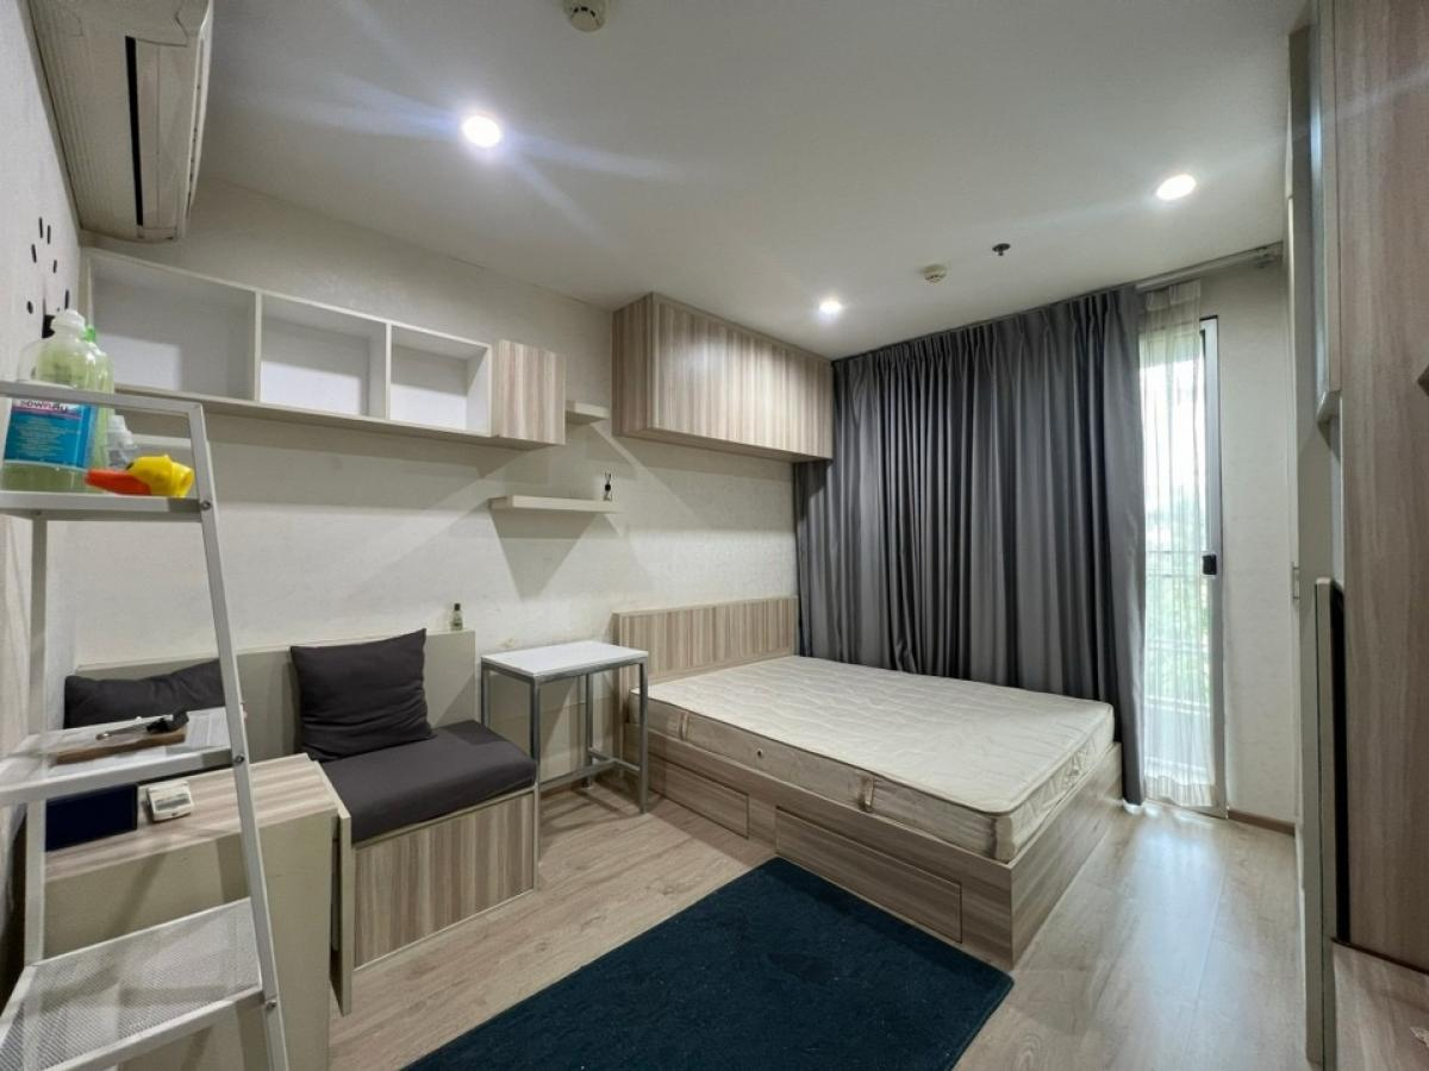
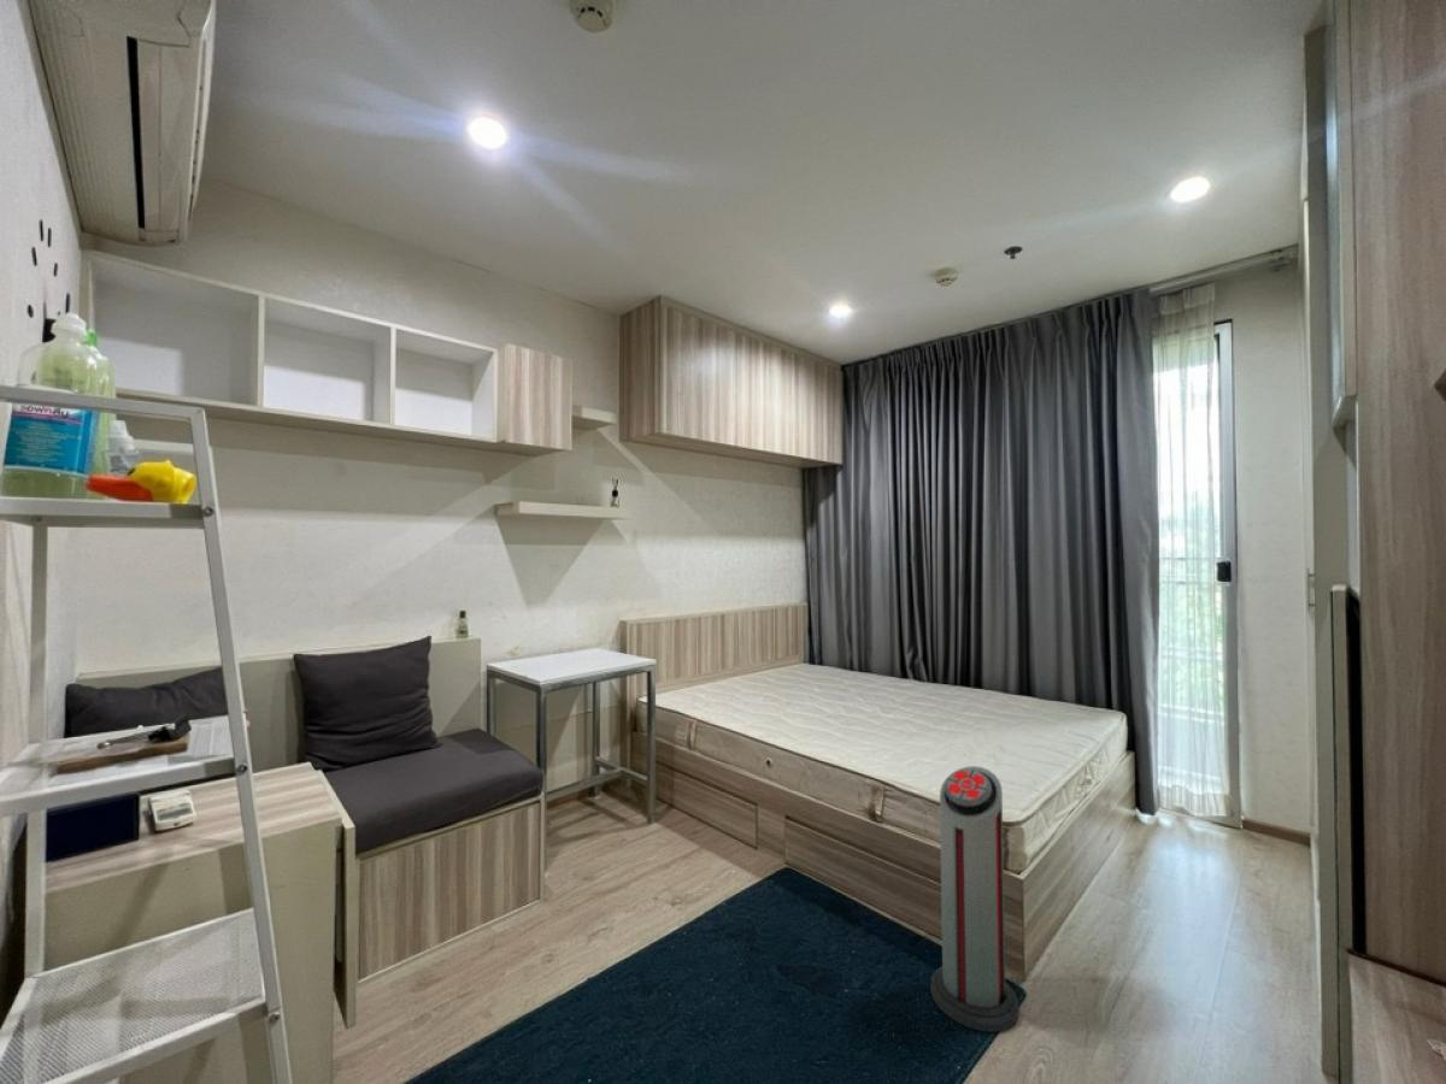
+ air purifier [929,765,1021,1033]
